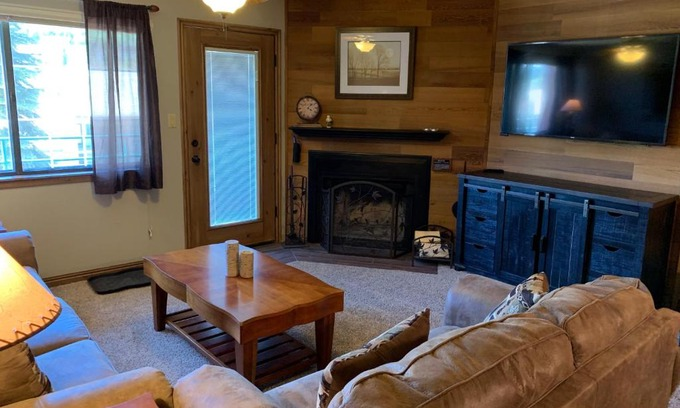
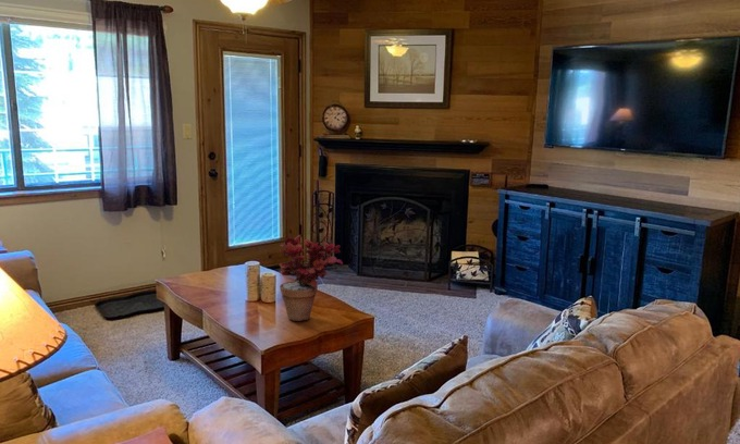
+ potted plant [279,234,344,322]
